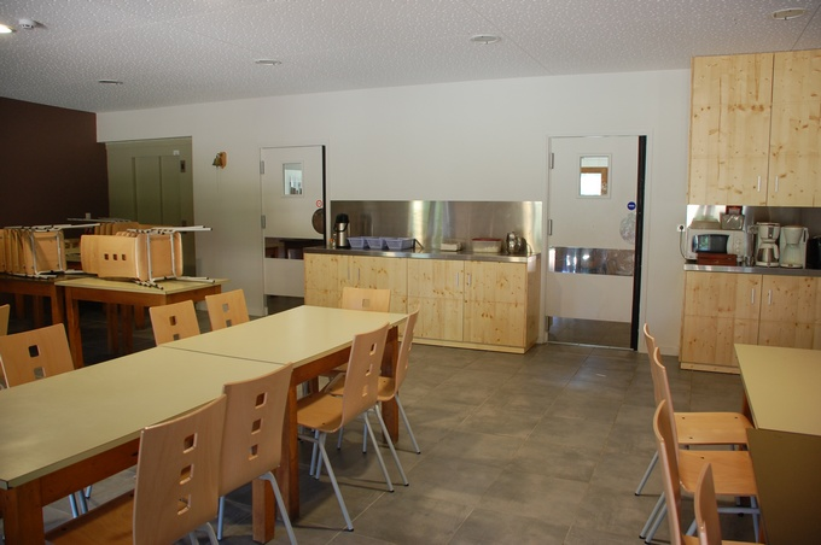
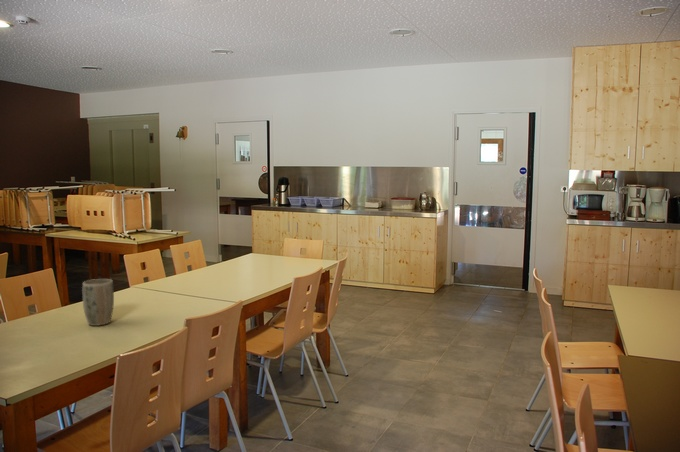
+ plant pot [81,278,115,327]
